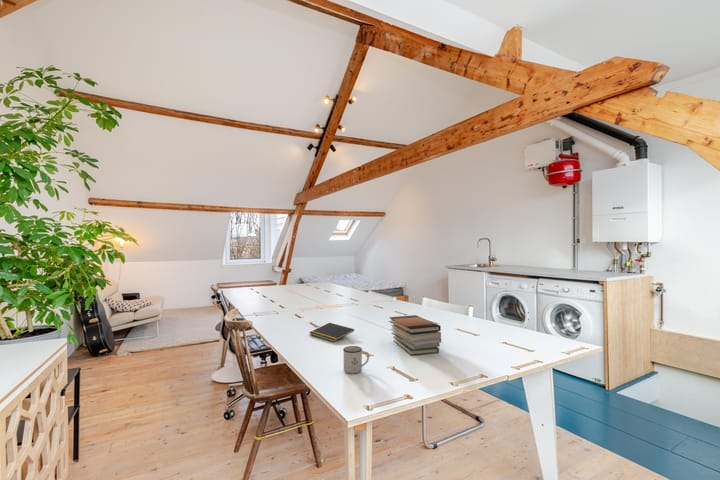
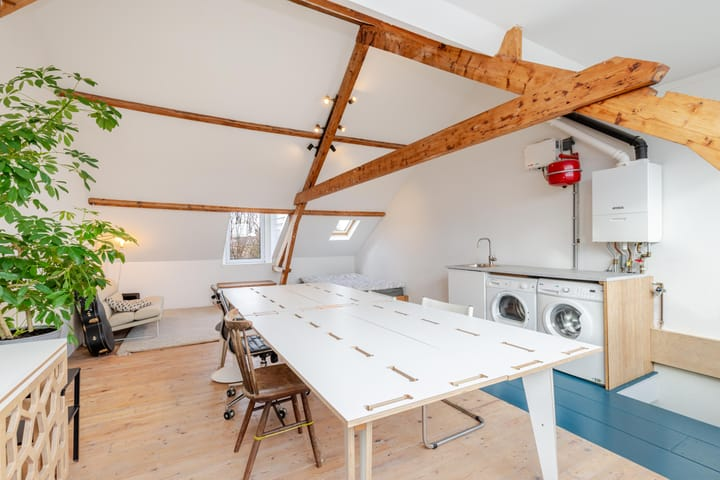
- mug [342,345,370,375]
- book stack [388,314,442,356]
- notepad [308,322,355,343]
